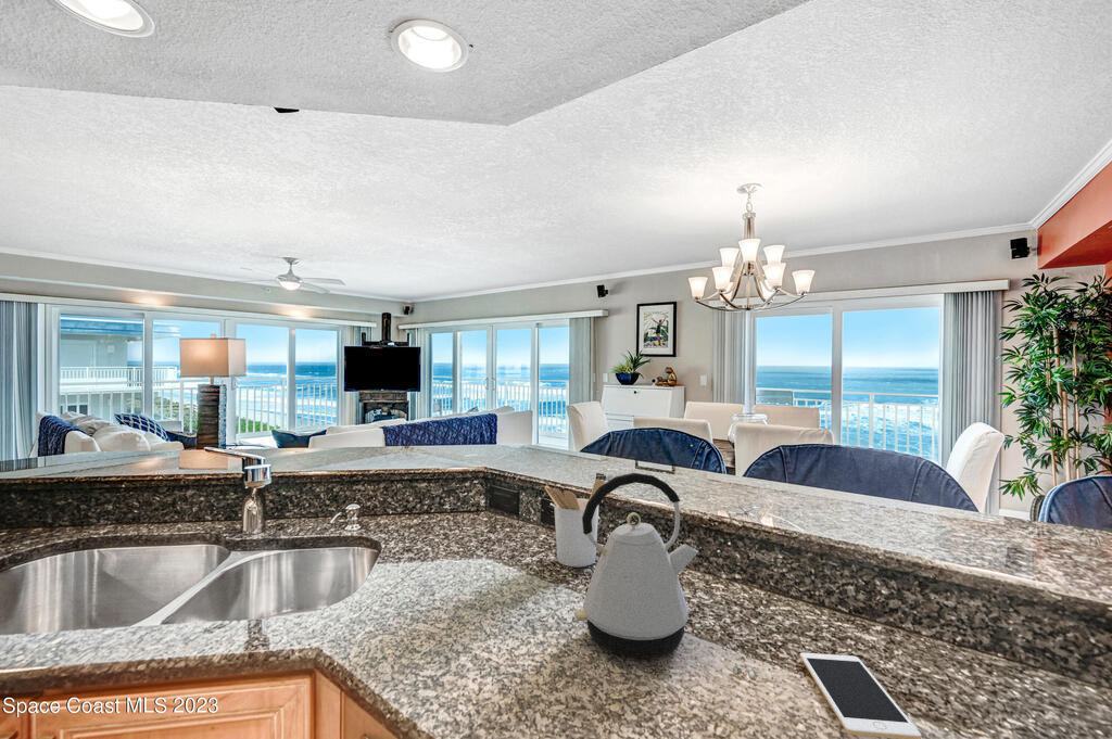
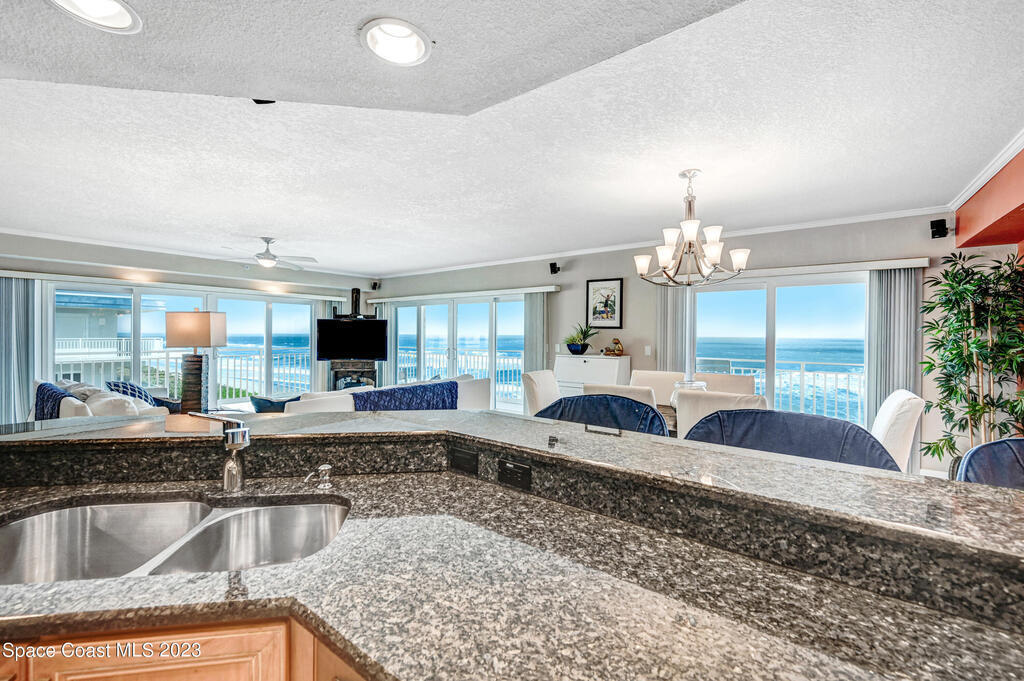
- kettle [573,472,699,659]
- cell phone [799,652,922,739]
- utensil holder [544,479,605,568]
